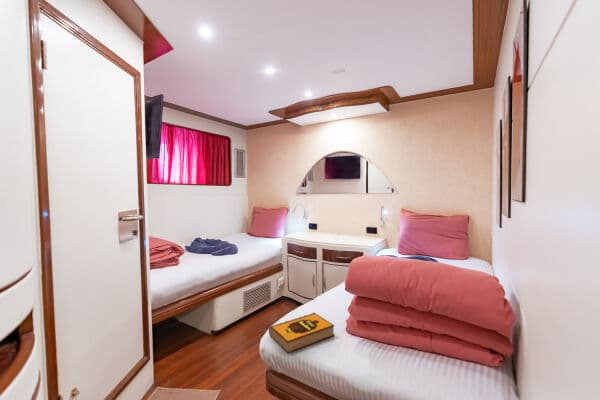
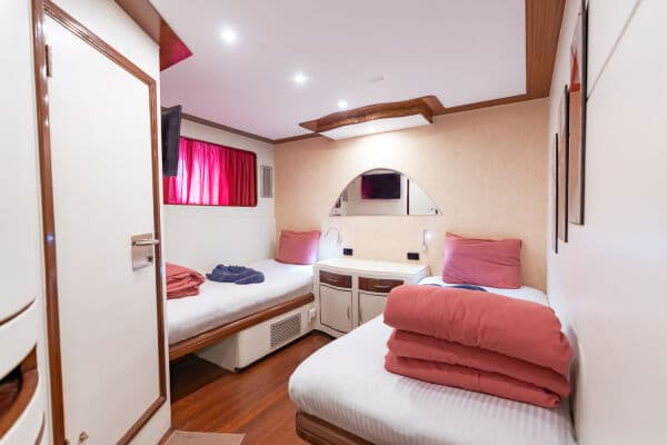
- hardback book [268,312,336,354]
